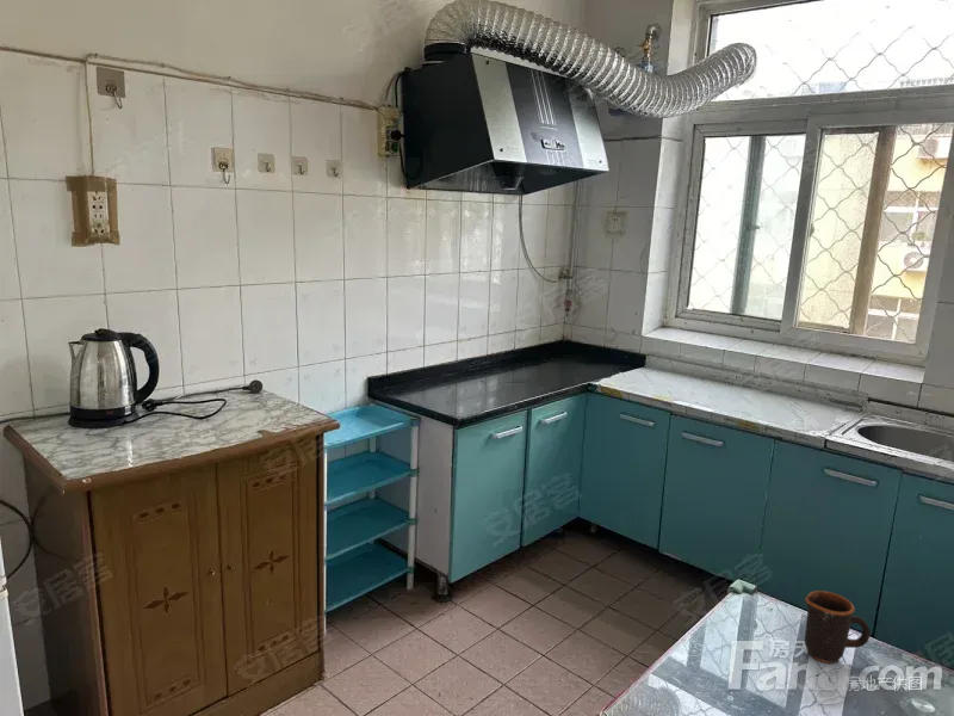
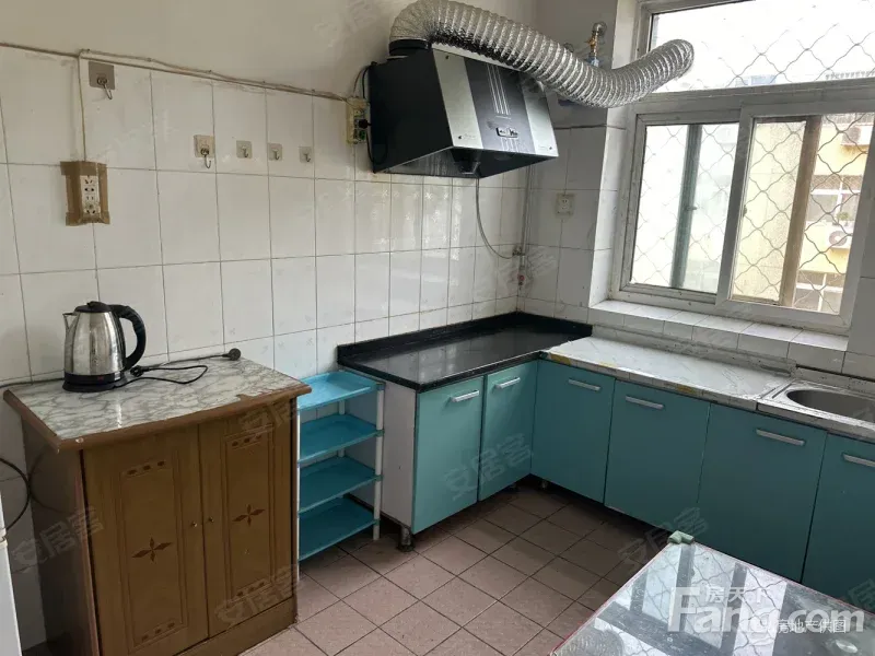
- mug [804,590,872,665]
